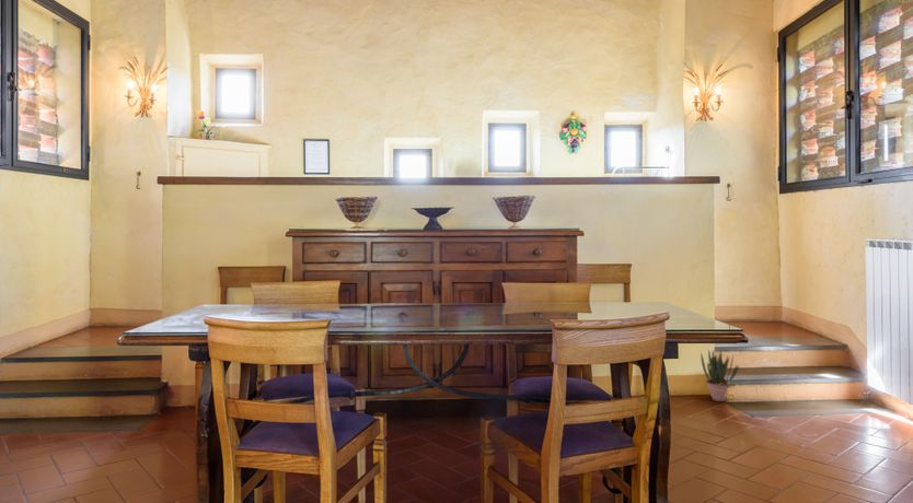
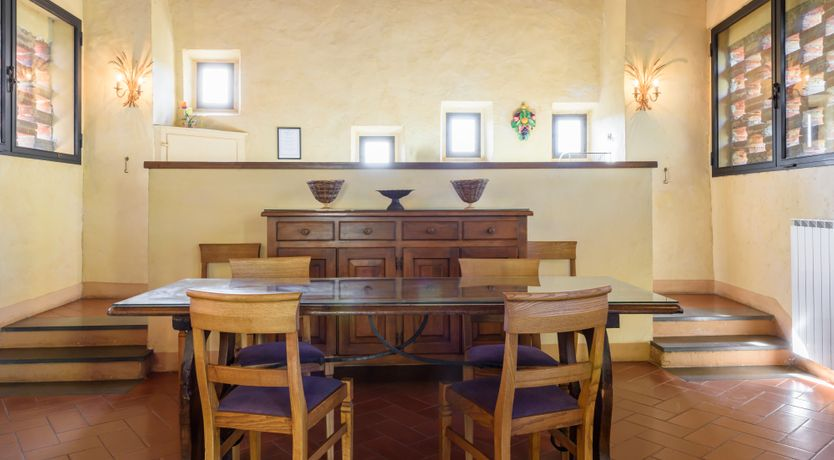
- potted plant [700,348,740,402]
